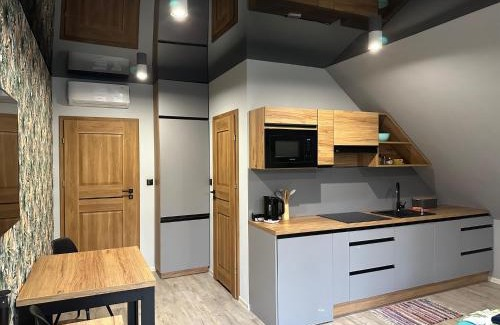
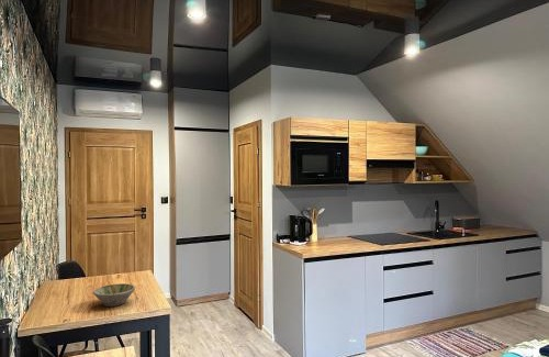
+ bowl [92,282,136,308]
